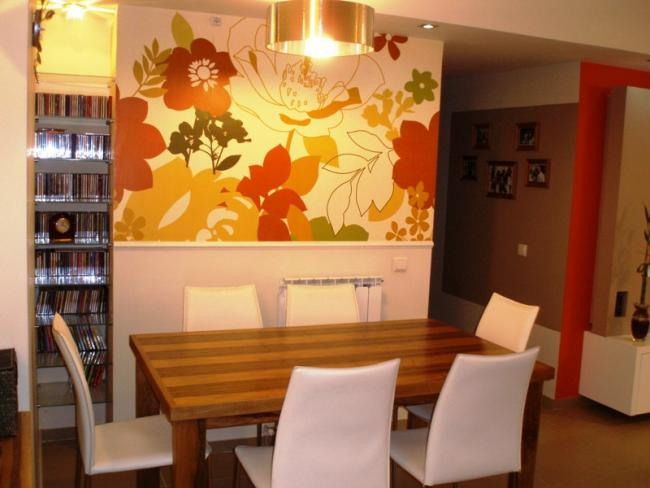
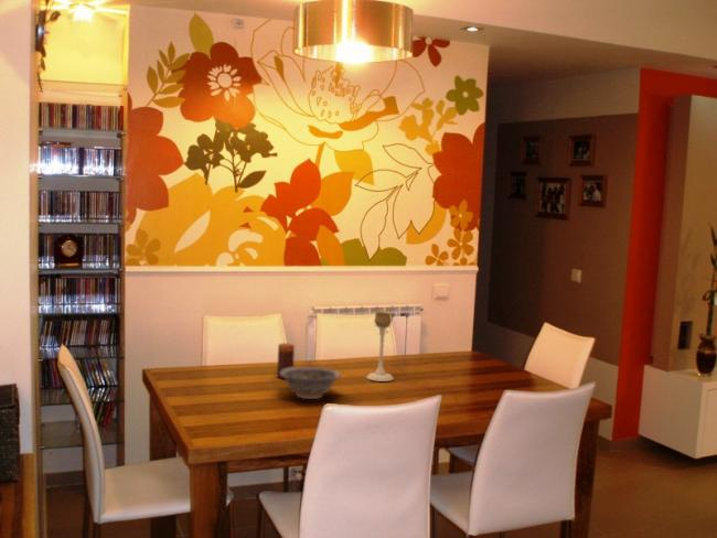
+ candle holder [365,311,395,383]
+ decorative bowl [280,366,342,400]
+ candle [276,342,296,380]
